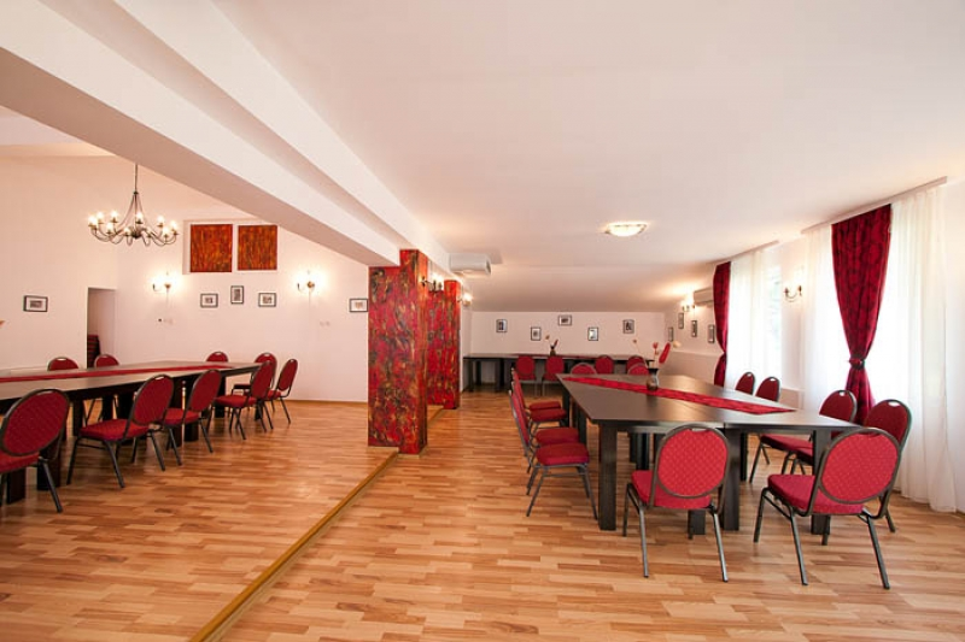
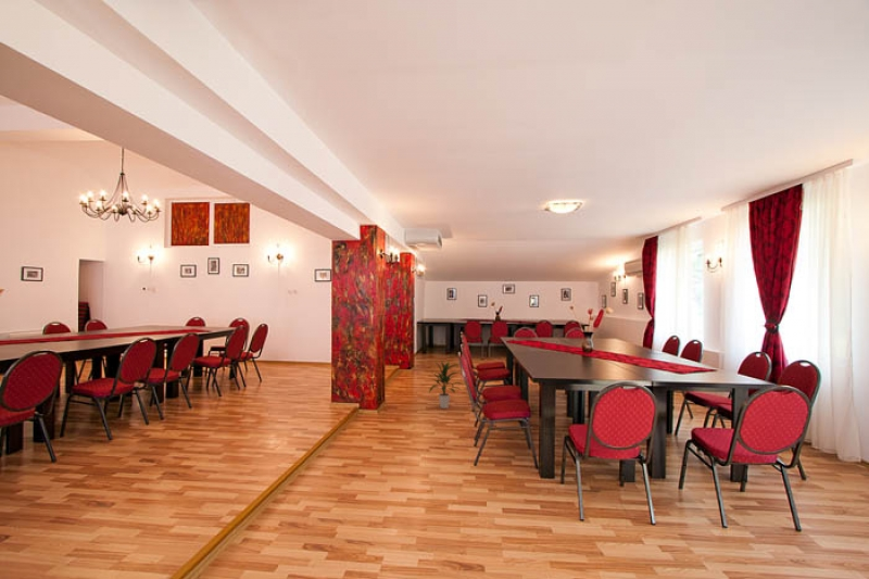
+ indoor plant [428,361,464,410]
